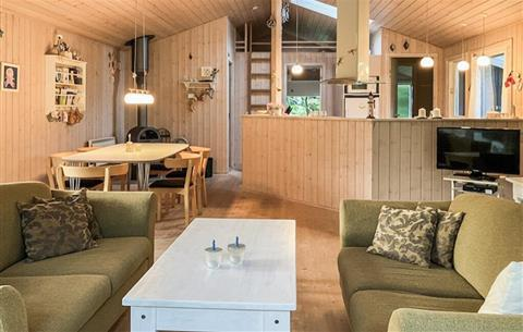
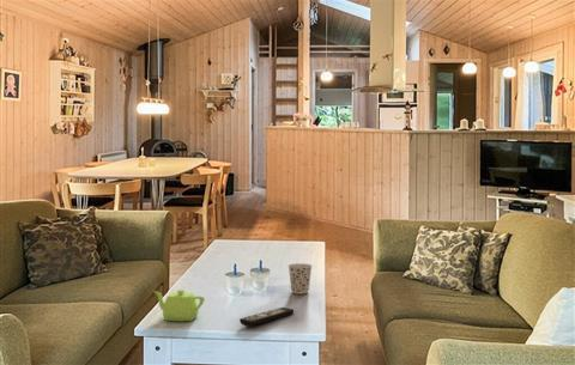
+ remote control [238,306,295,328]
+ teapot [153,288,206,322]
+ cup [288,262,313,294]
